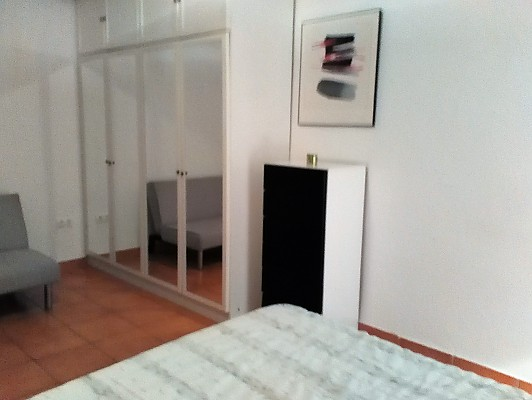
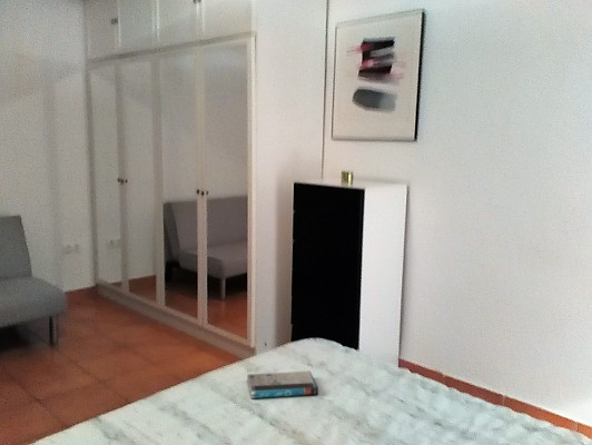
+ book [246,369,319,399]
